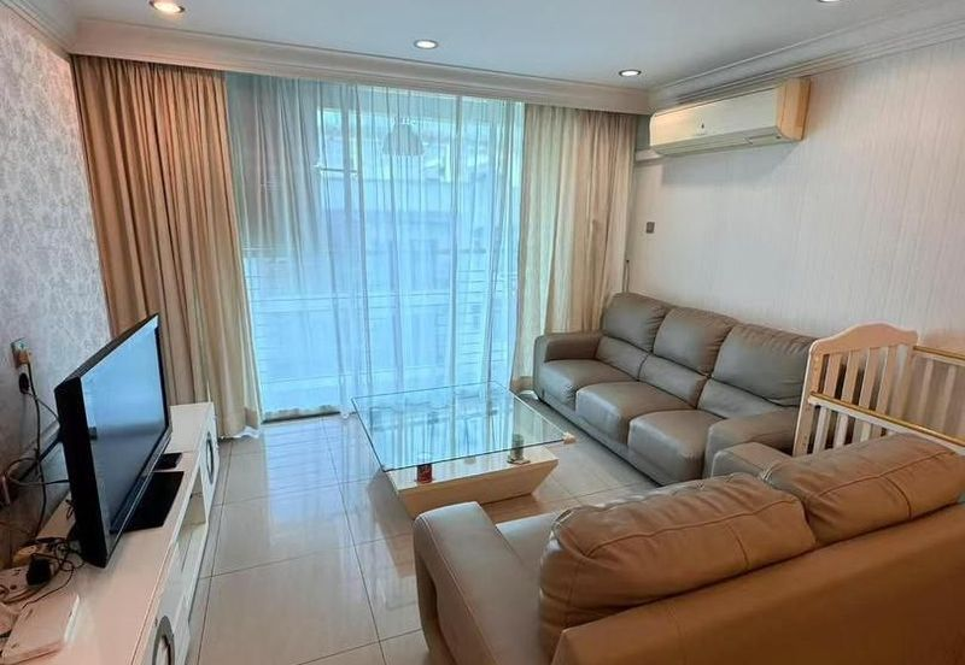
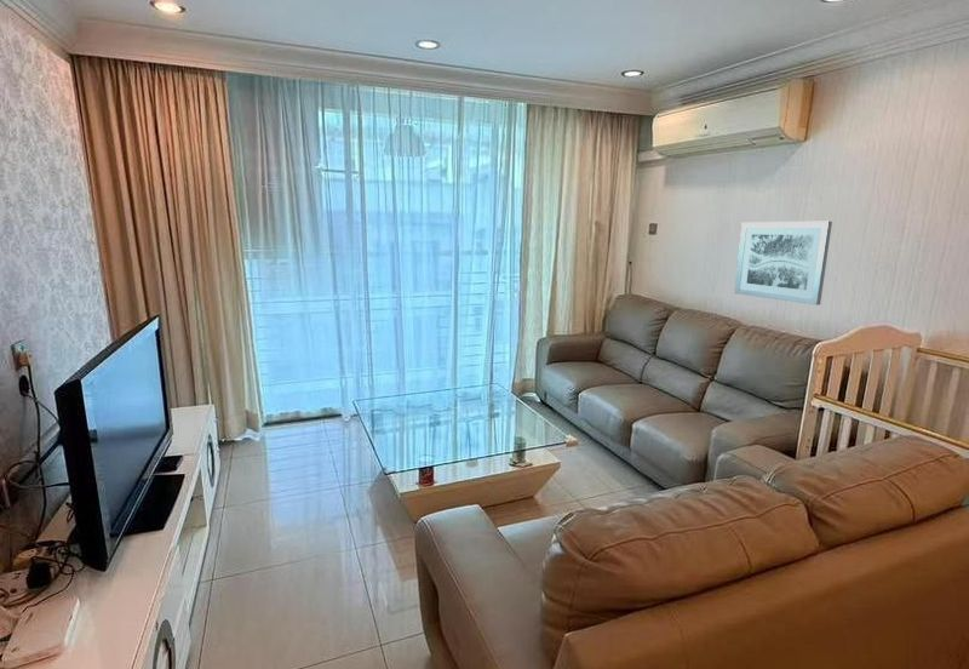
+ wall art [733,221,833,307]
